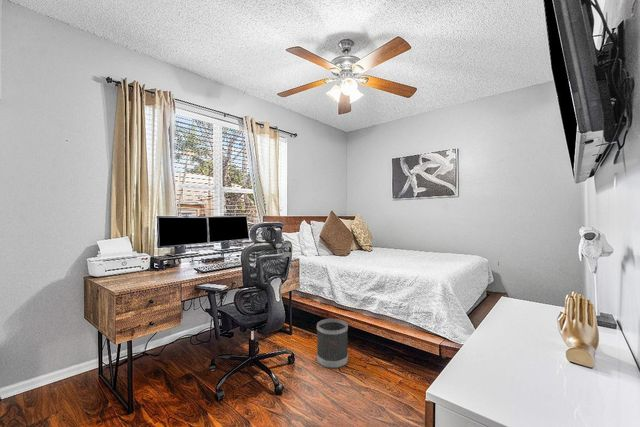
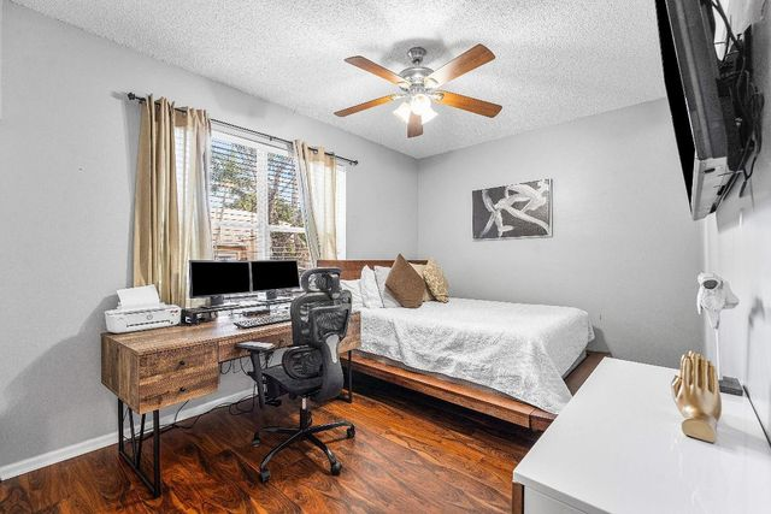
- wastebasket [316,318,349,369]
